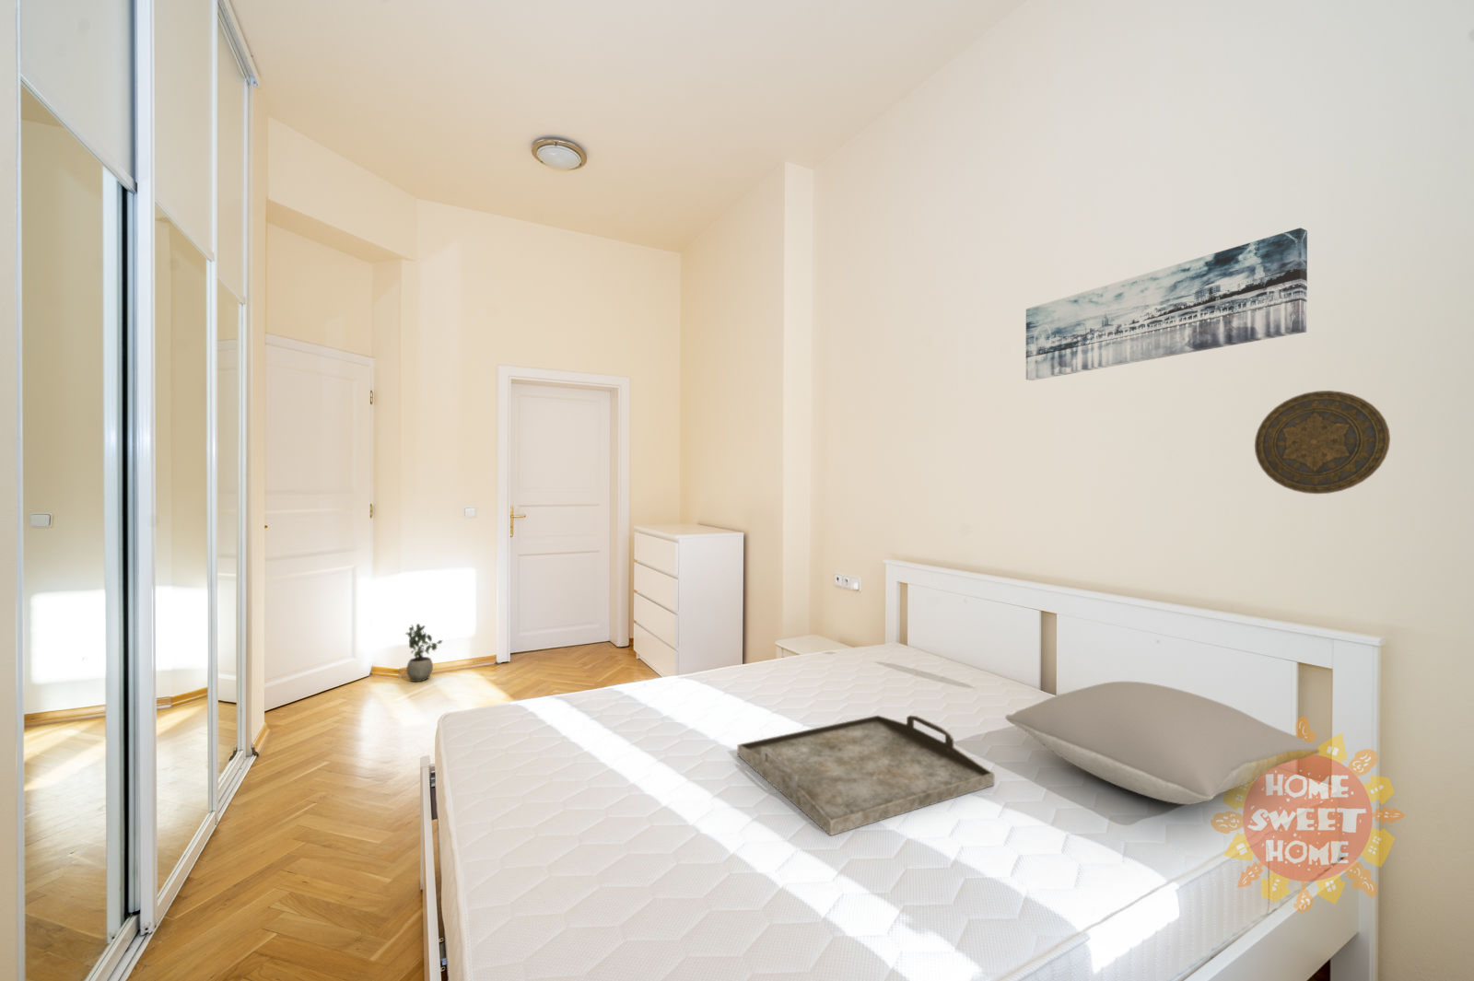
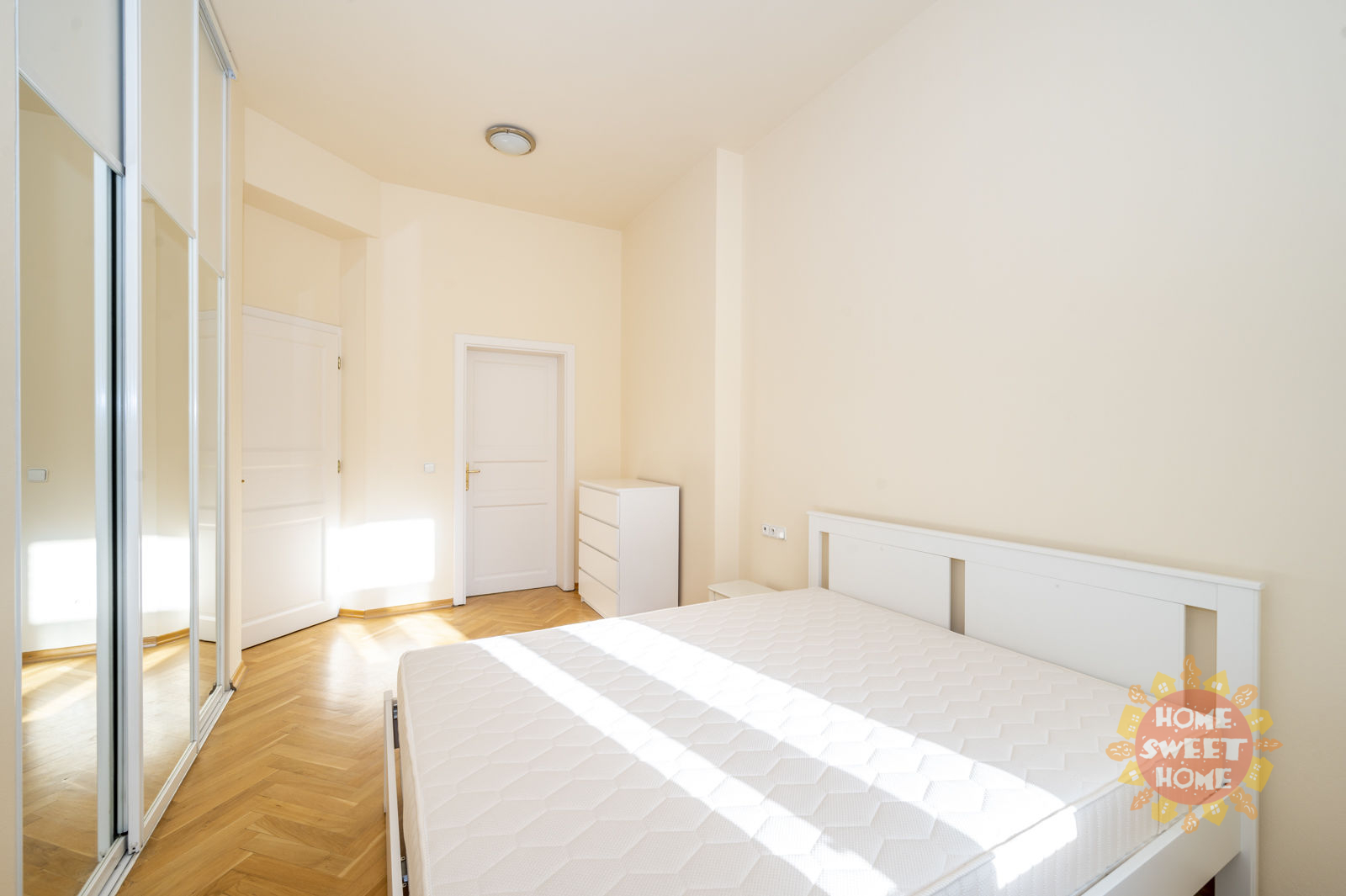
- serving tray [737,714,995,836]
- wall art [1025,227,1309,381]
- potted plant [404,623,444,682]
- decorative plate [1254,390,1391,495]
- pillow [1005,681,1321,805]
